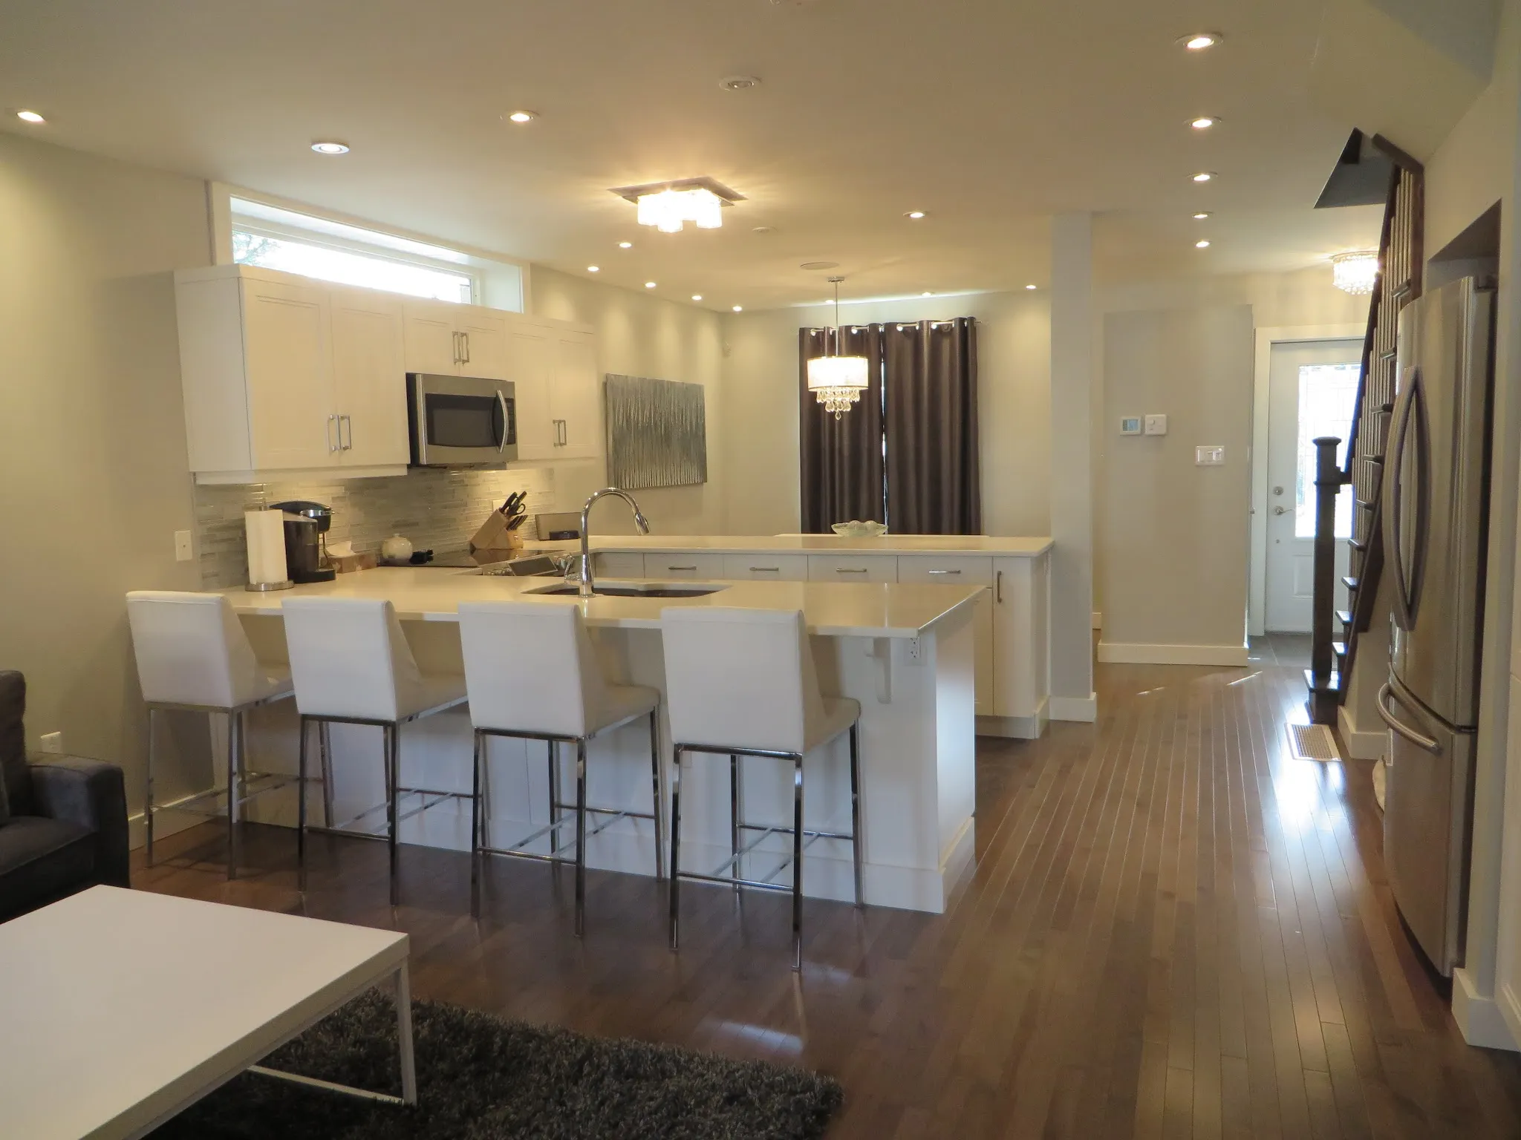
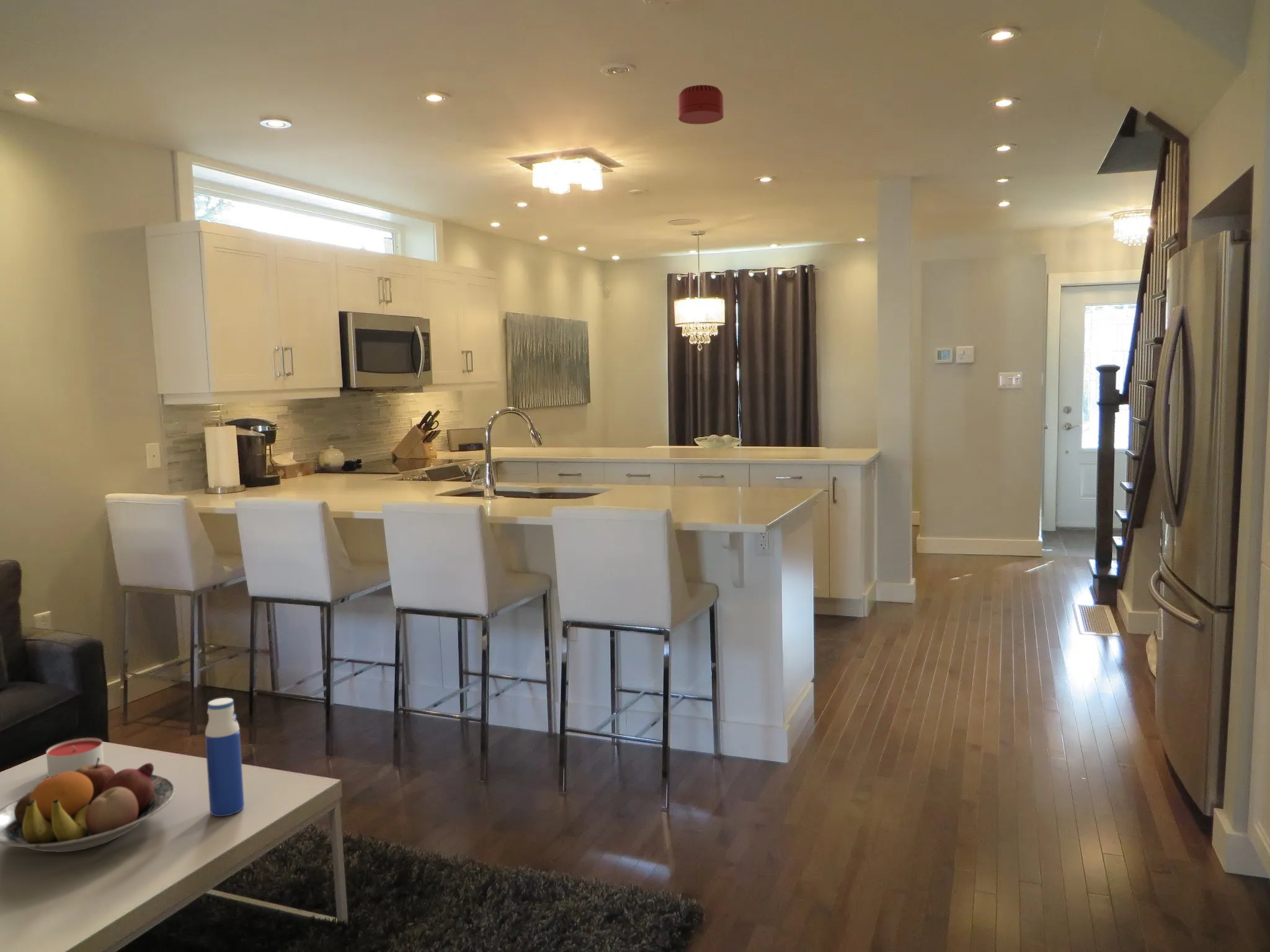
+ water bottle [205,697,245,817]
+ candle [46,738,105,777]
+ fruit bowl [0,758,175,853]
+ smoke detector [677,84,724,125]
